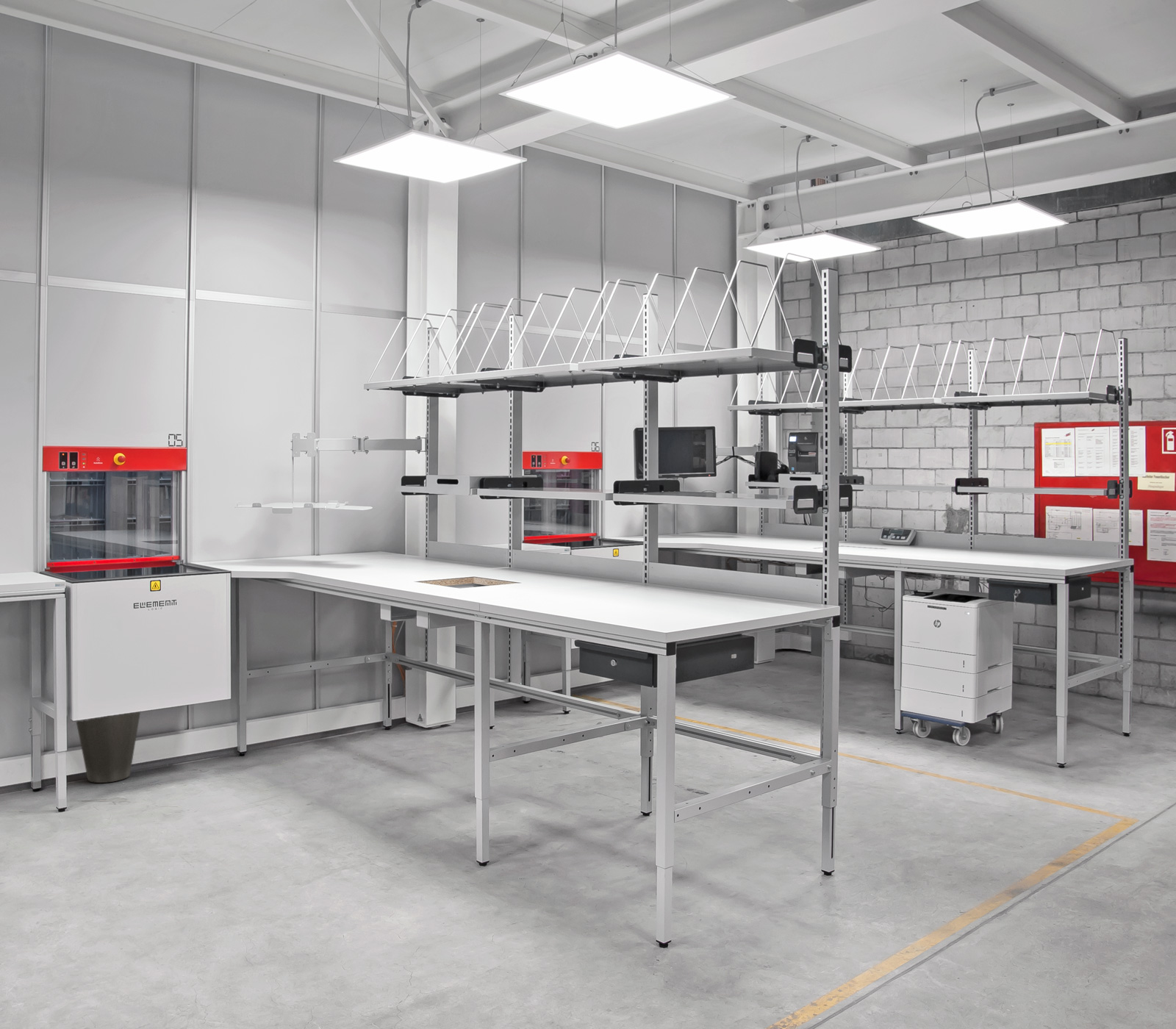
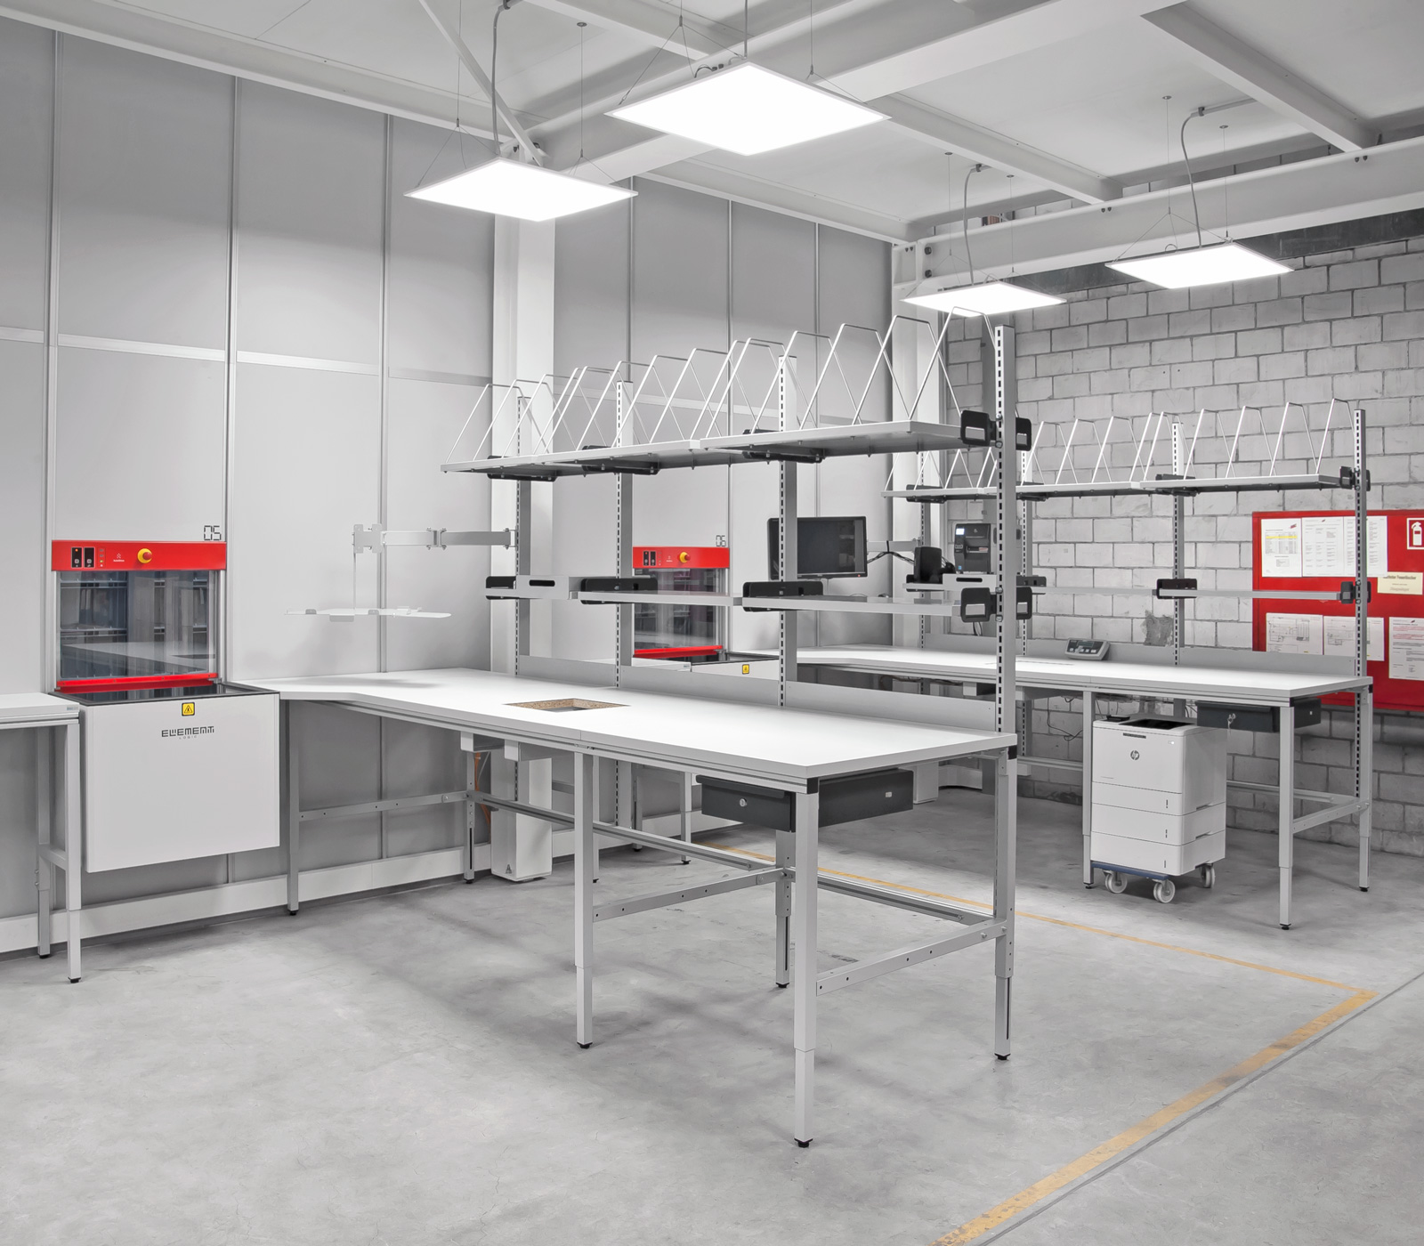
- waste basket [76,711,141,784]
